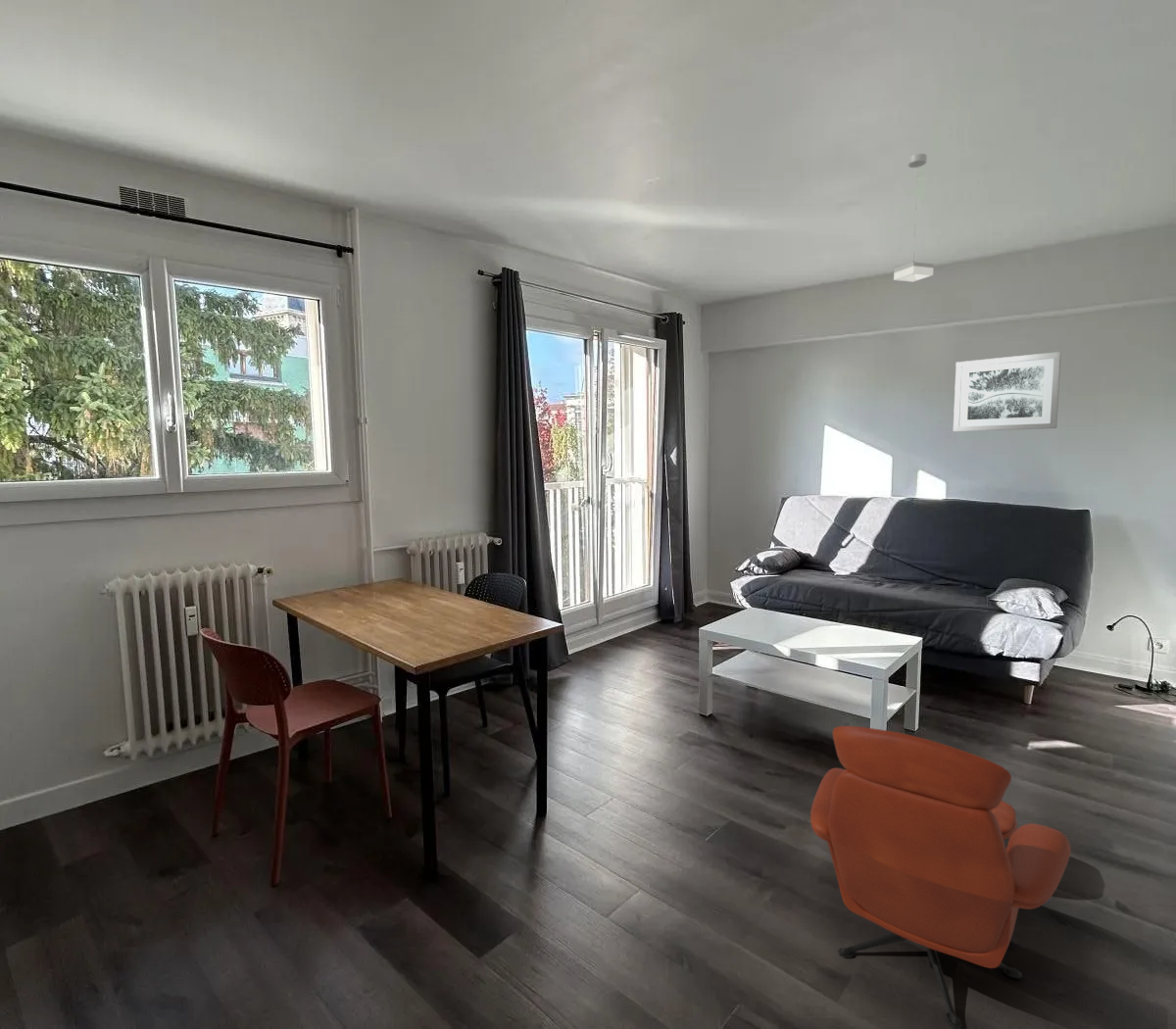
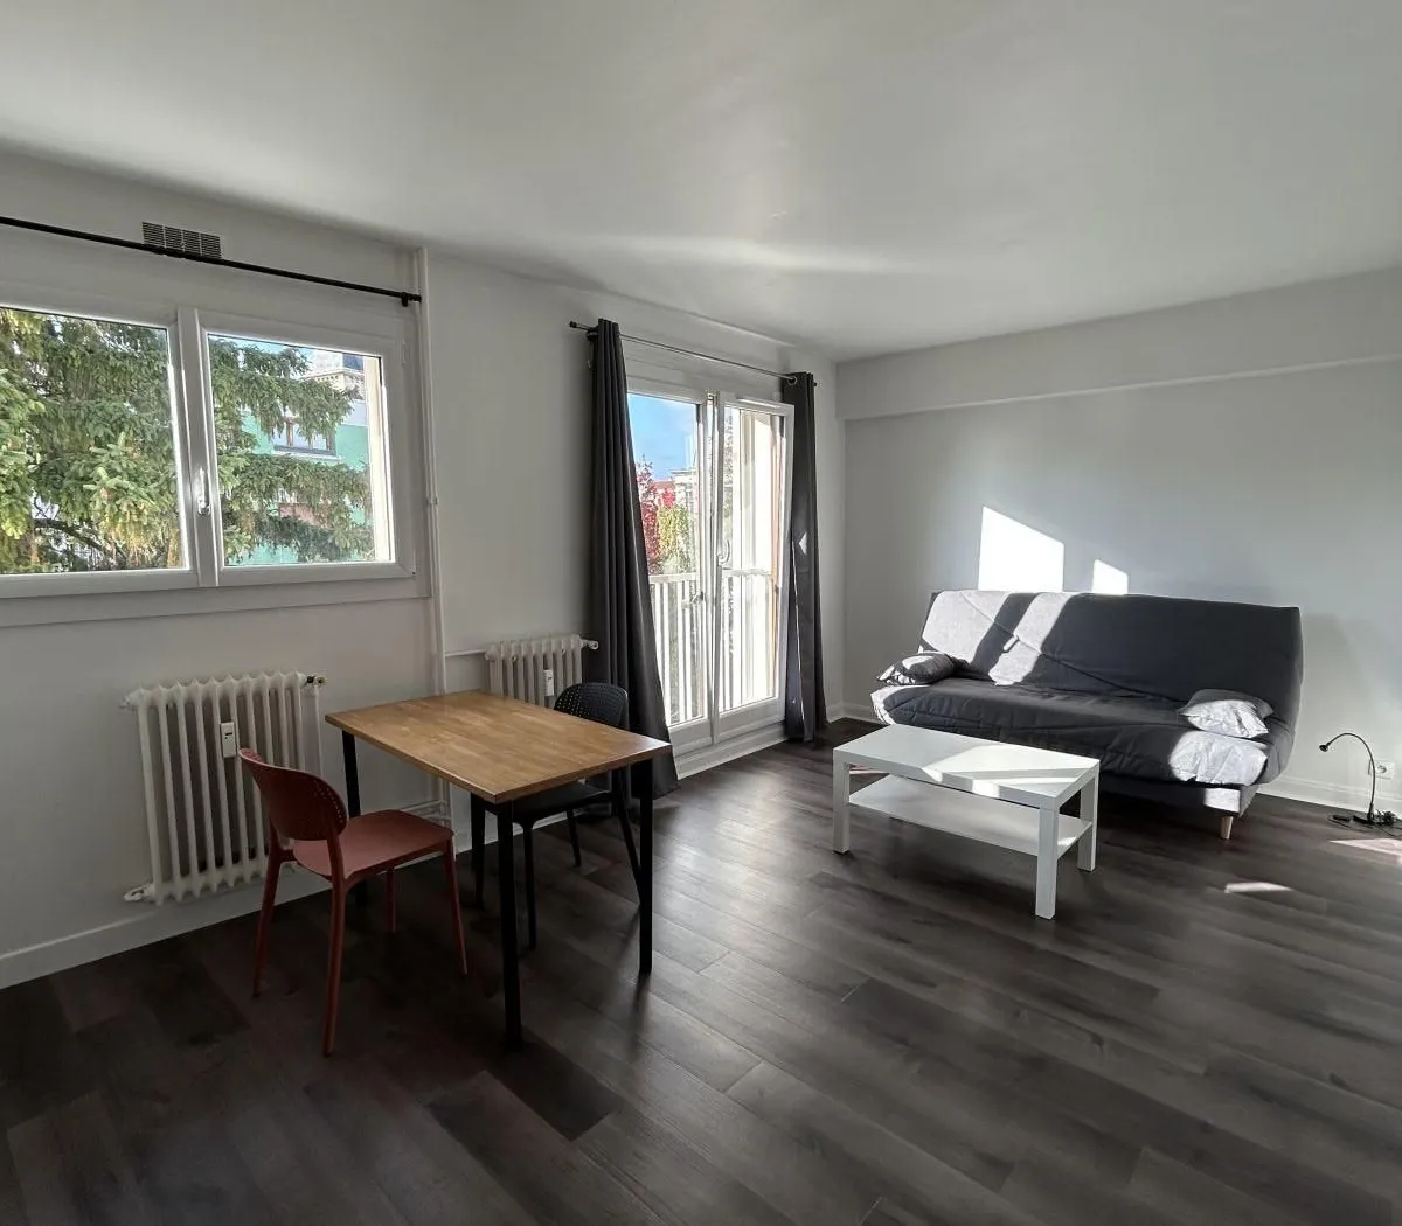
- wall art [953,351,1062,432]
- armchair [809,725,1072,1029]
- pendant lamp [893,153,935,283]
